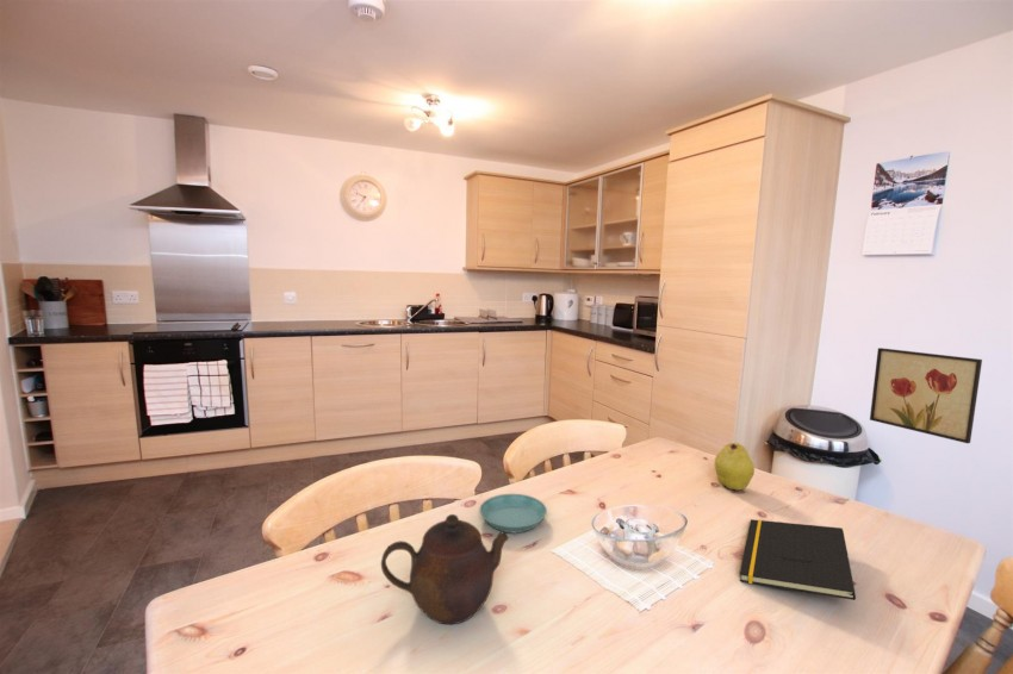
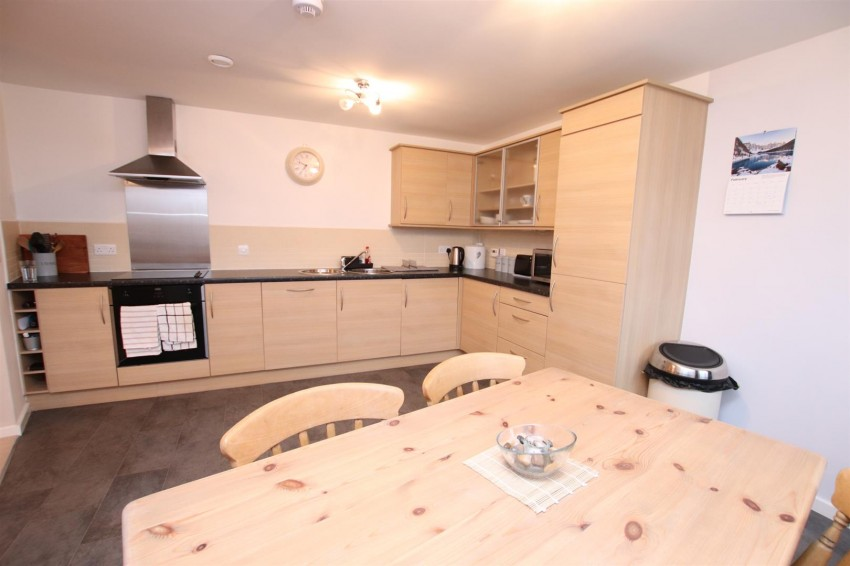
- notepad [739,518,857,601]
- wall art [869,347,983,444]
- fruit [713,442,756,492]
- saucer [479,493,548,533]
- teapot [380,513,510,625]
